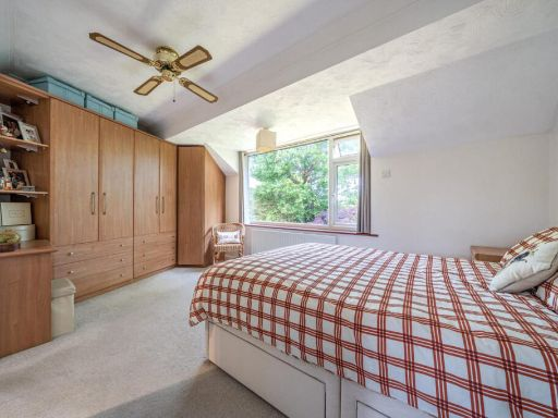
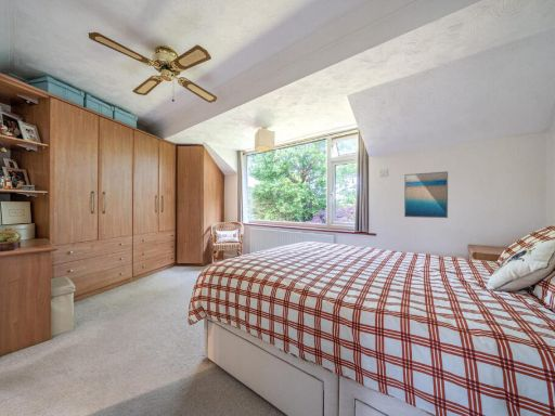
+ wall art [403,170,449,219]
